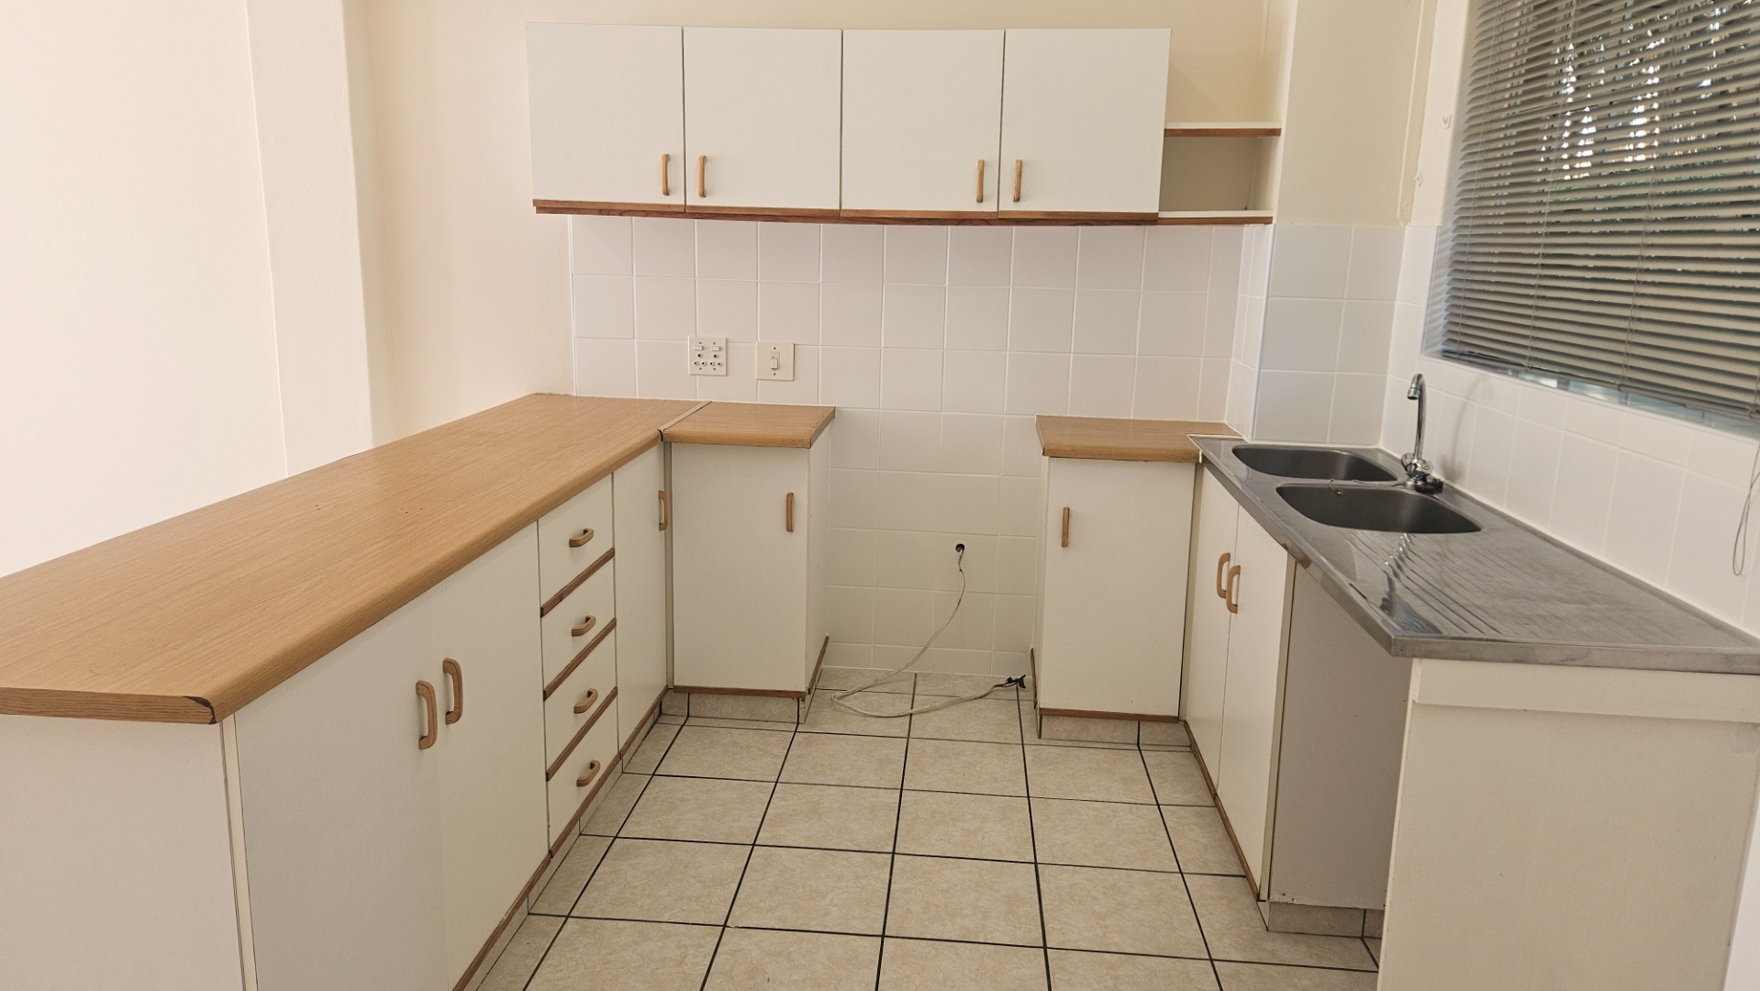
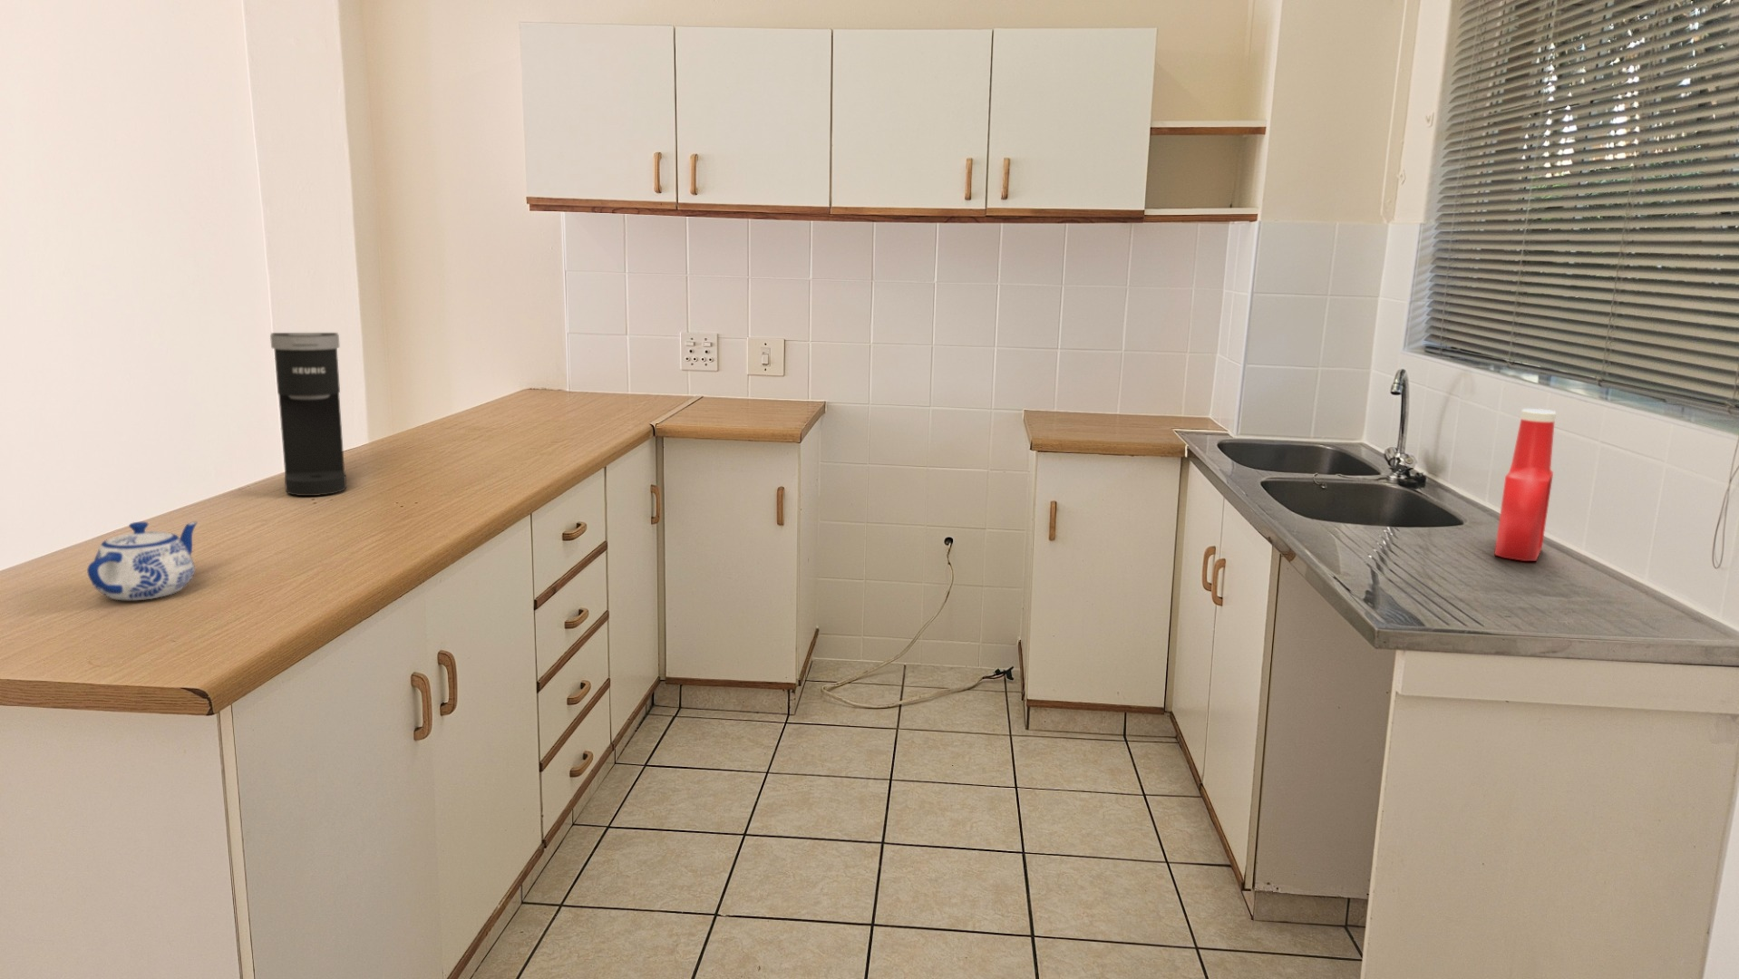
+ soap bottle [1493,408,1556,562]
+ teapot [86,522,198,601]
+ coffee maker [269,332,348,497]
